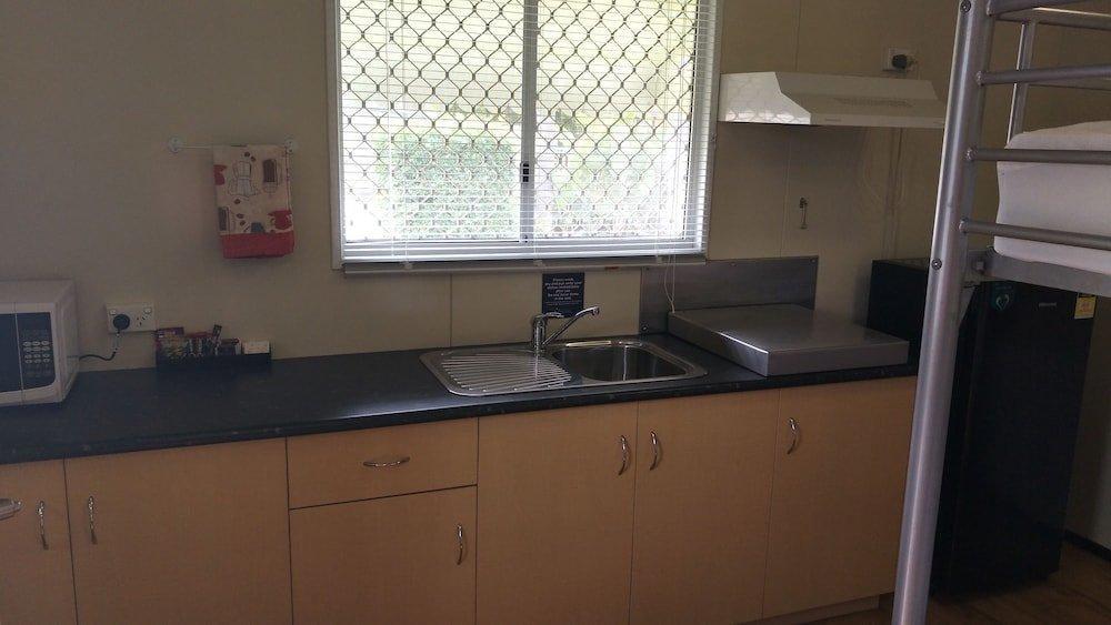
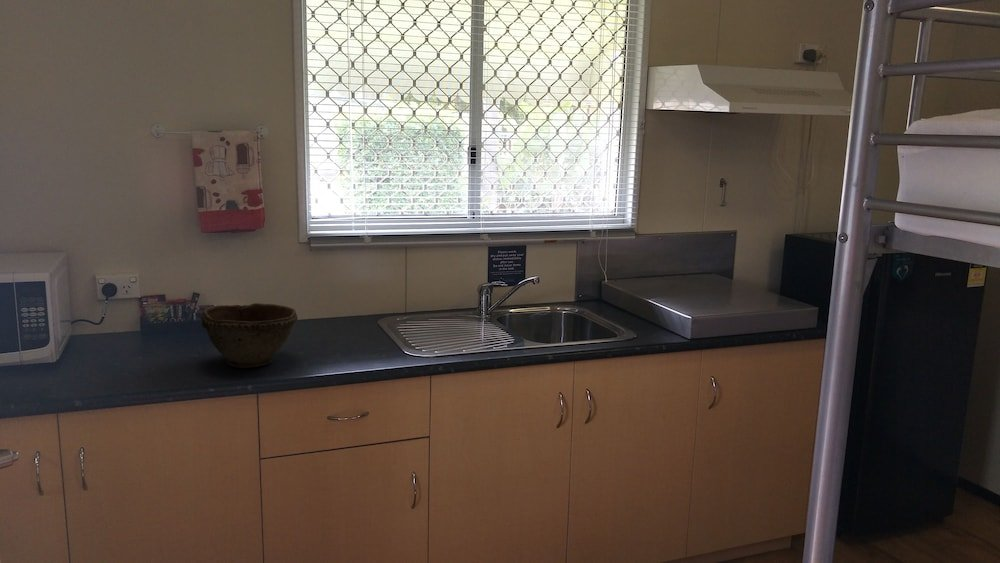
+ bowl [199,302,298,369]
